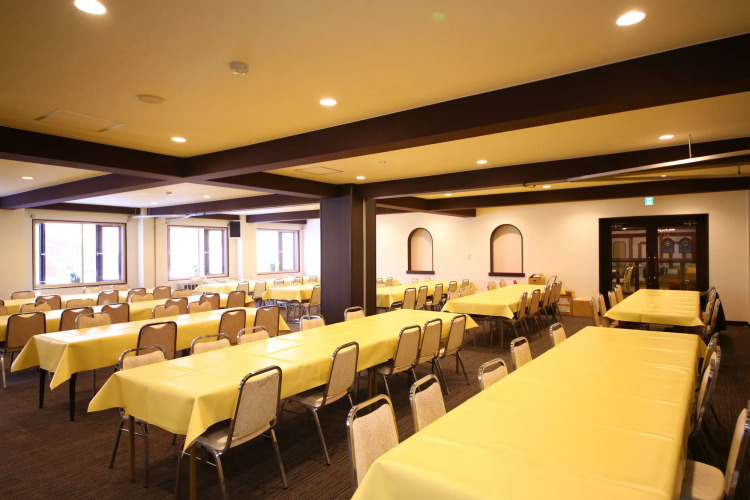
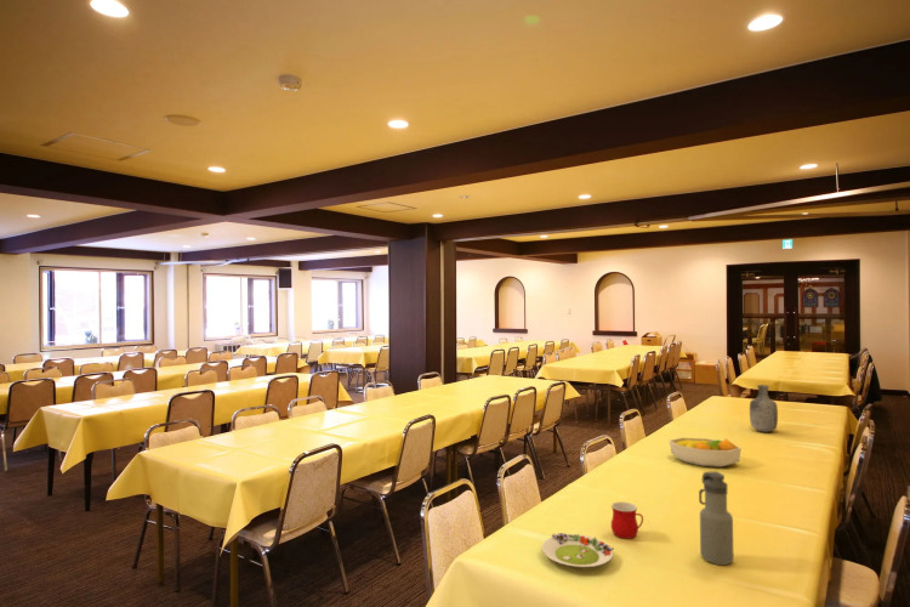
+ salad plate [541,532,615,568]
+ vase [749,384,779,433]
+ mug [610,501,644,540]
+ fruit bowl [669,437,743,469]
+ water bottle [698,470,735,566]
